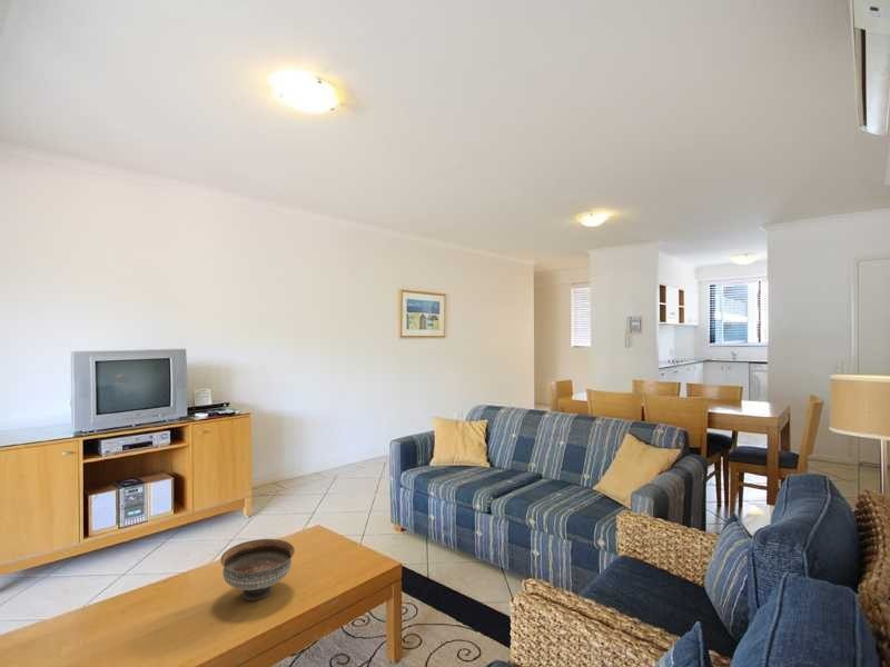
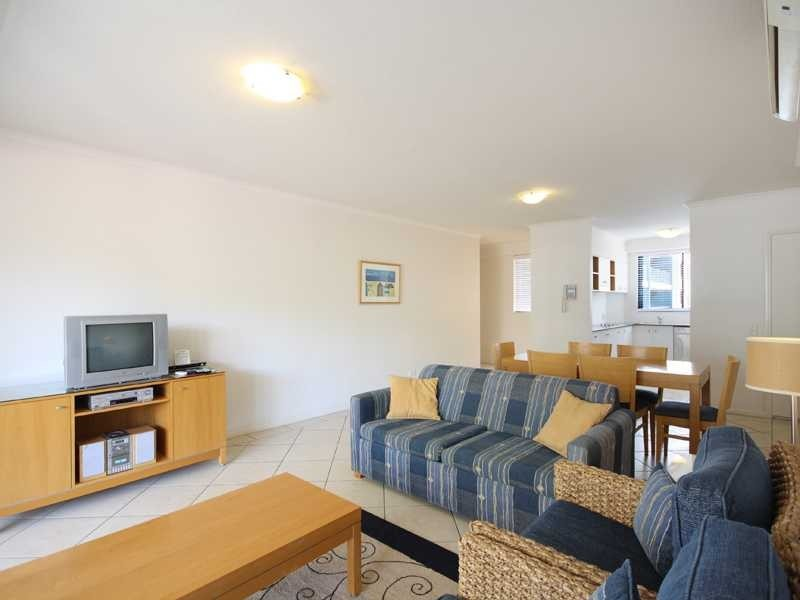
- bowl [219,538,296,601]
